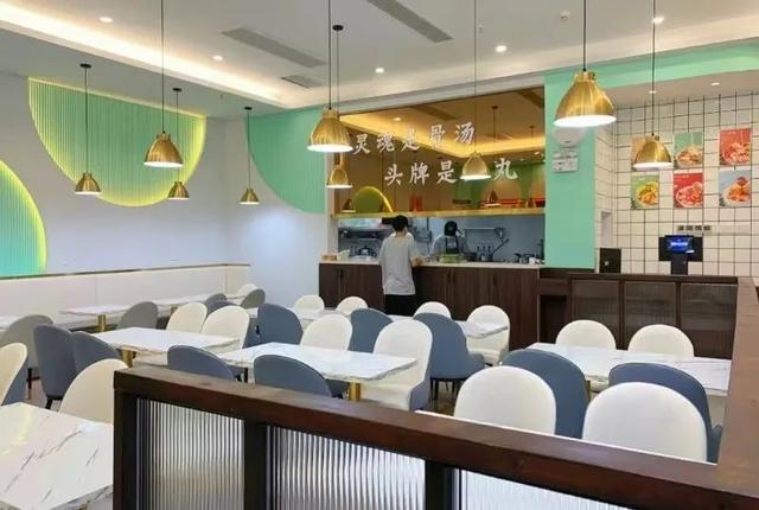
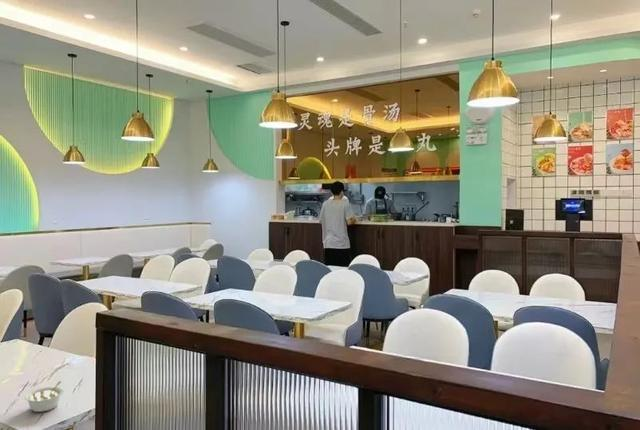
+ legume [23,380,65,413]
